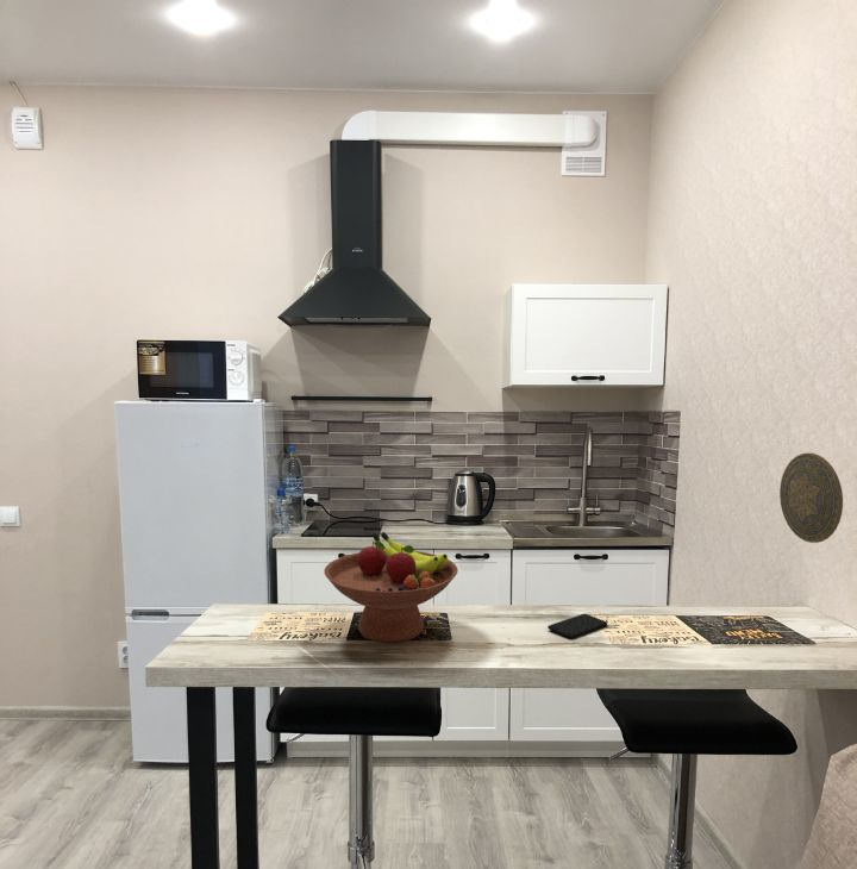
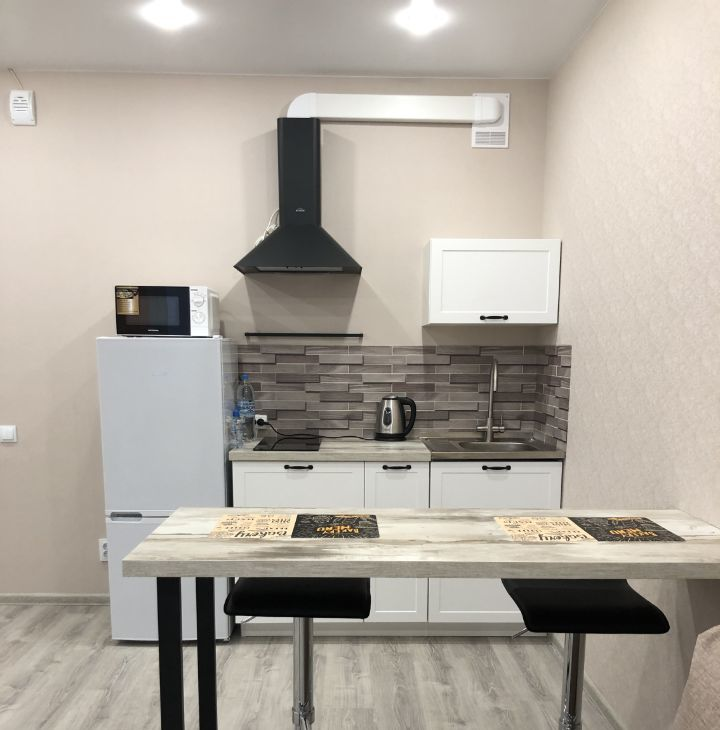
- smartphone [546,613,608,639]
- decorative plate [778,452,844,544]
- fruit bowl [323,531,459,644]
